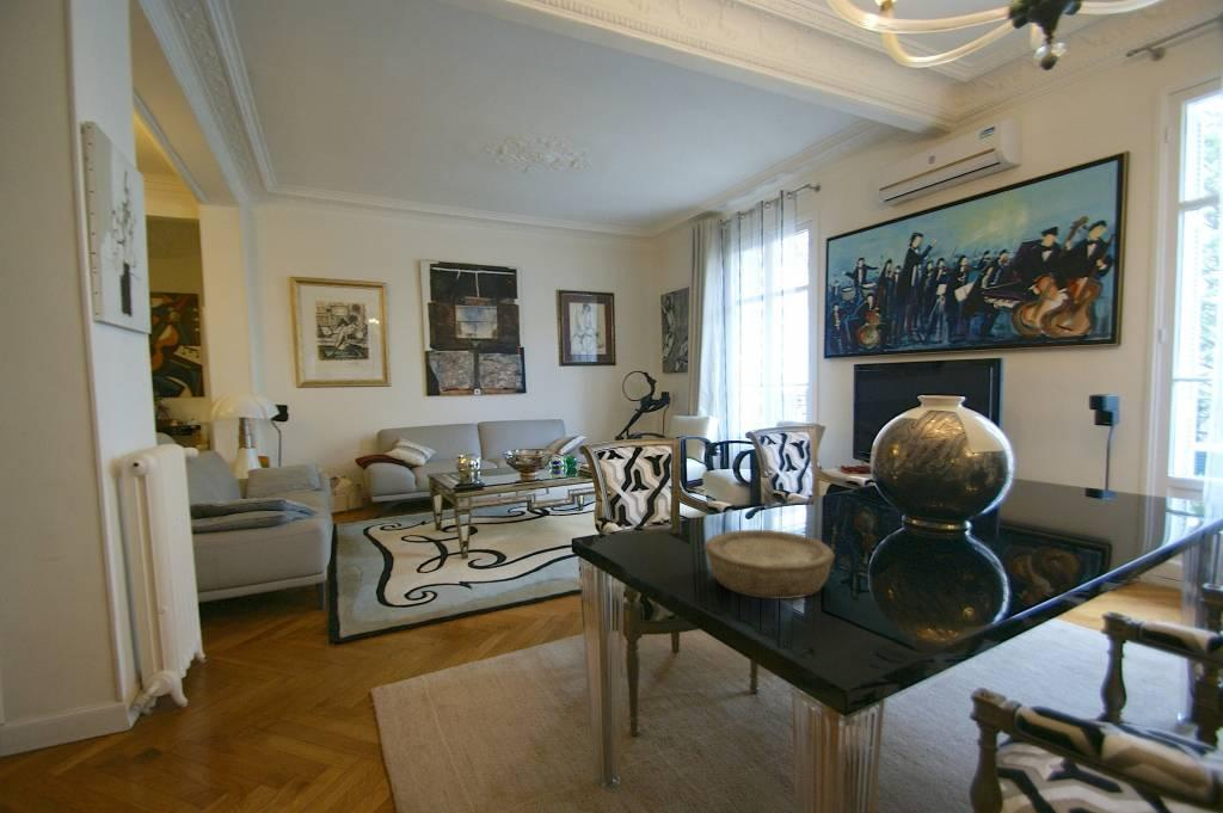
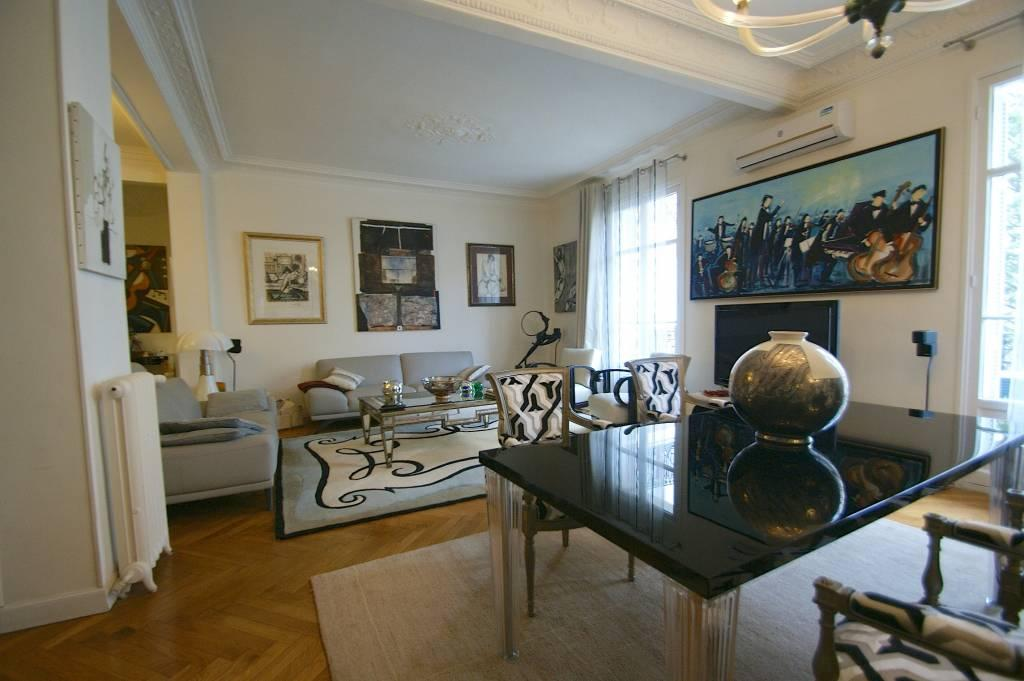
- bowl [702,529,836,600]
